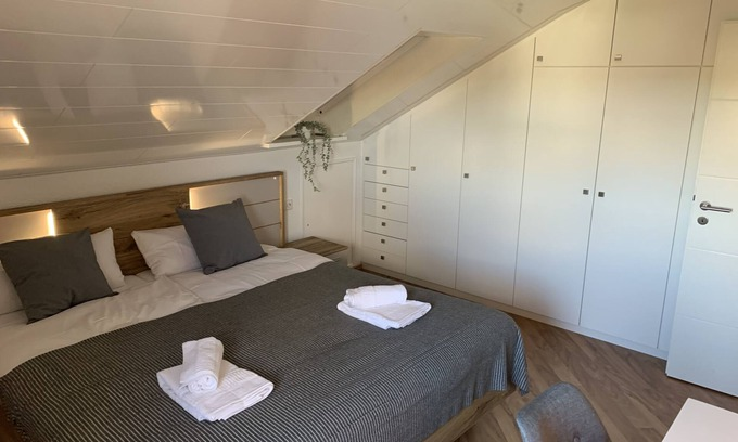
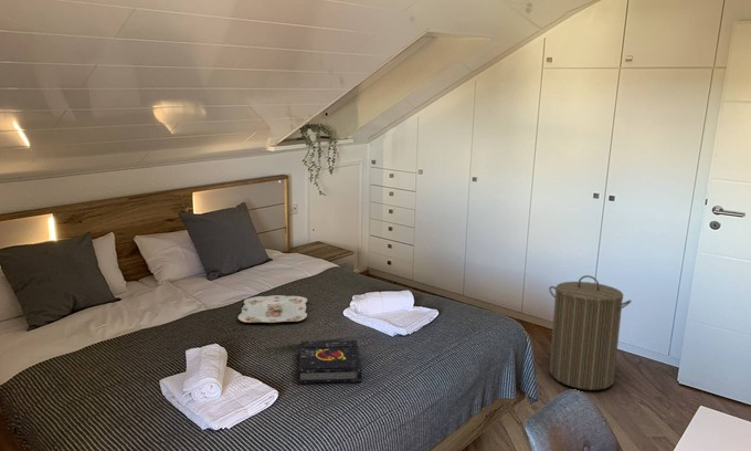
+ laundry hamper [548,274,633,391]
+ book [297,339,363,385]
+ serving tray [237,294,308,324]
